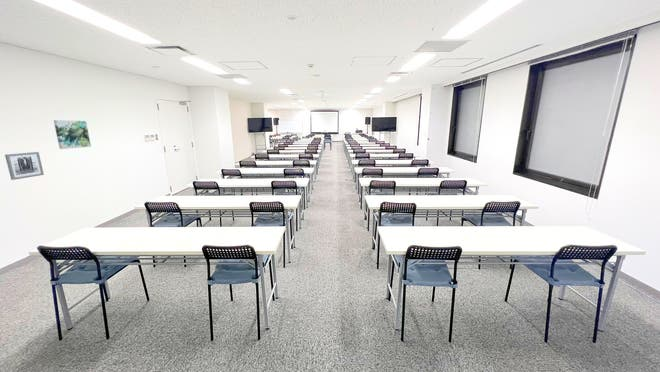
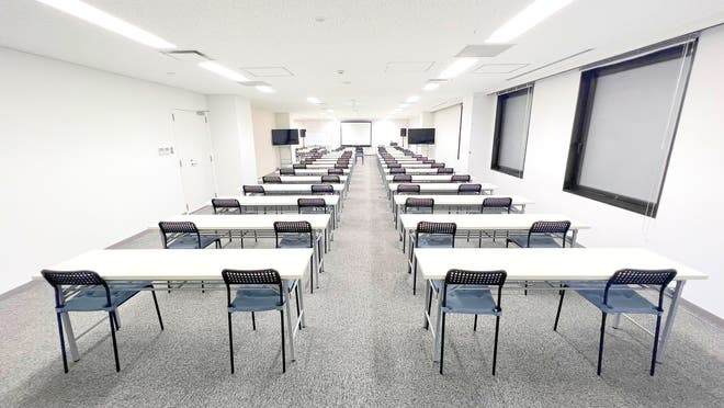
- wall art [4,151,45,181]
- wall art [53,119,92,150]
